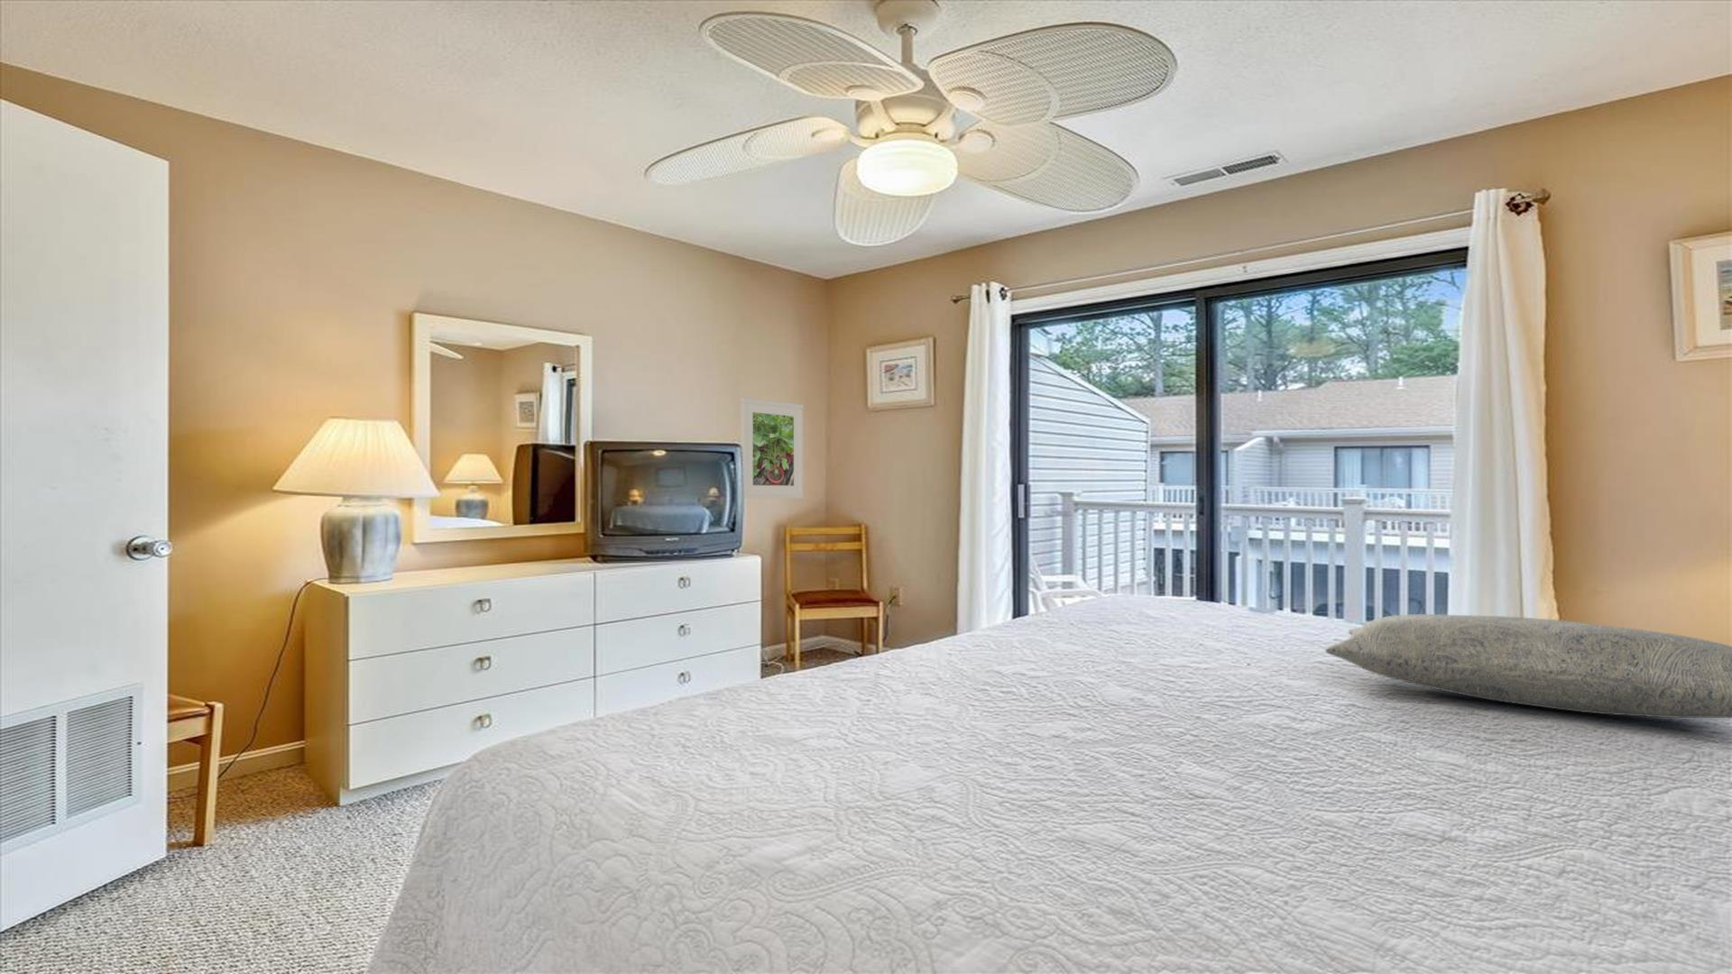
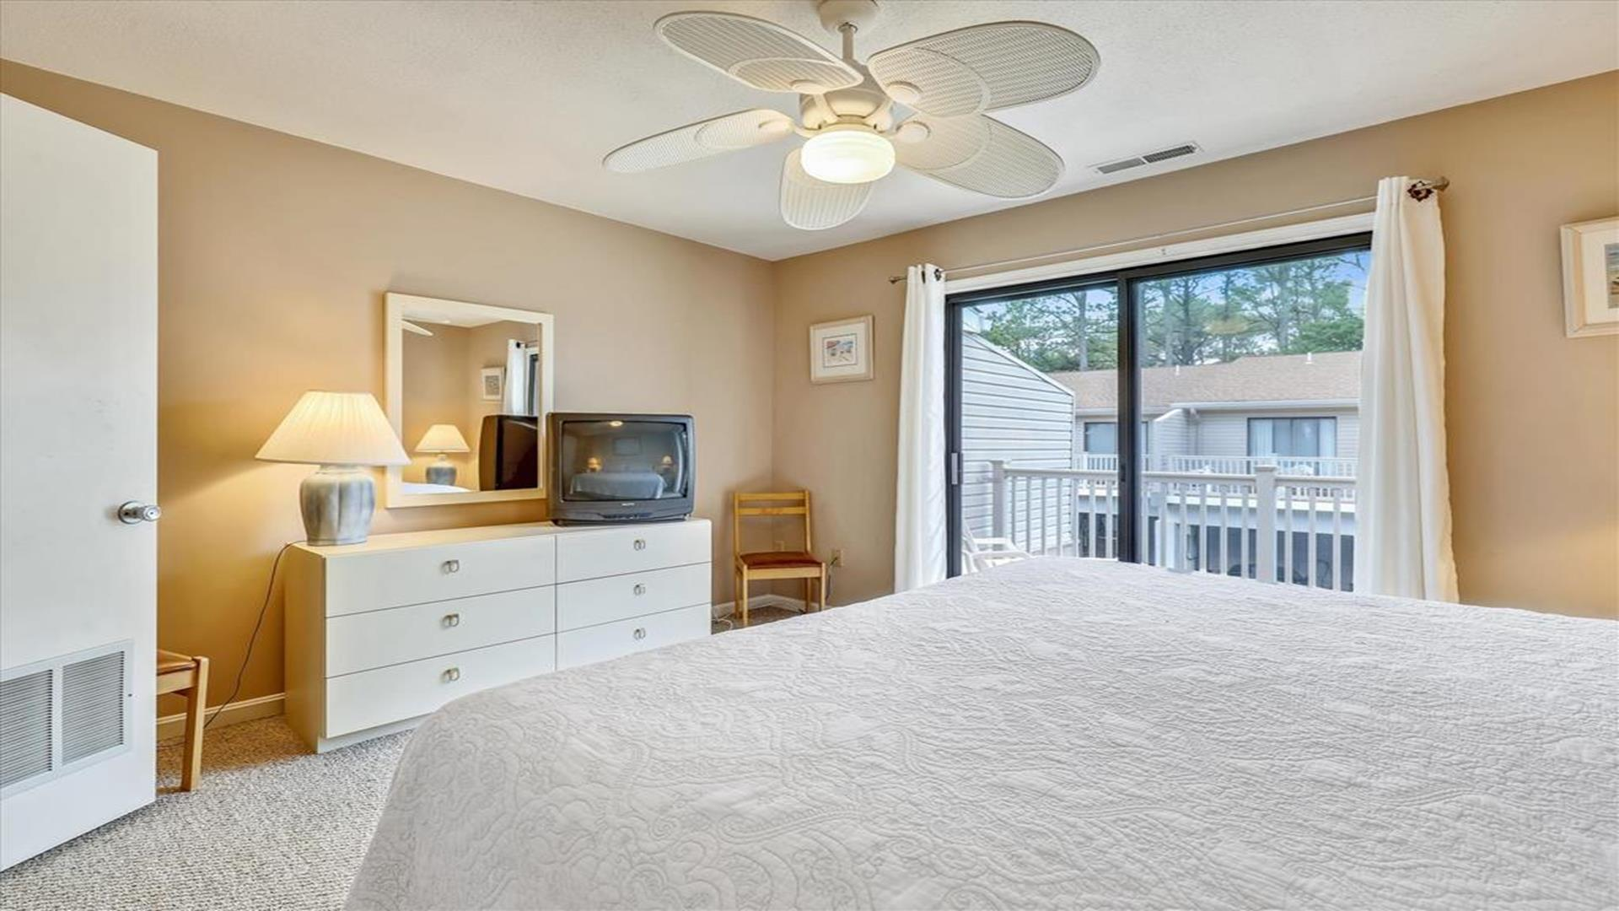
- pillow [1324,614,1732,718]
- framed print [740,397,804,499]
